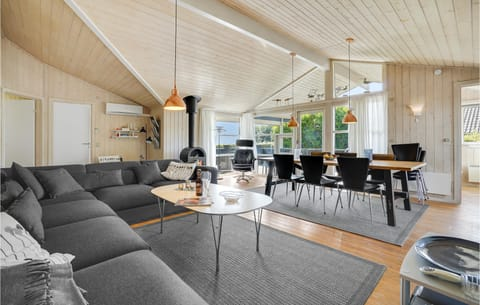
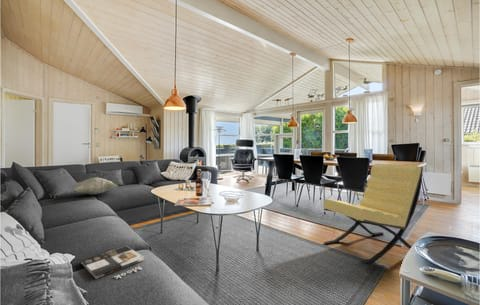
+ magazine [80,245,146,280]
+ lounge chair [322,163,424,265]
+ decorative pillow [72,177,119,196]
